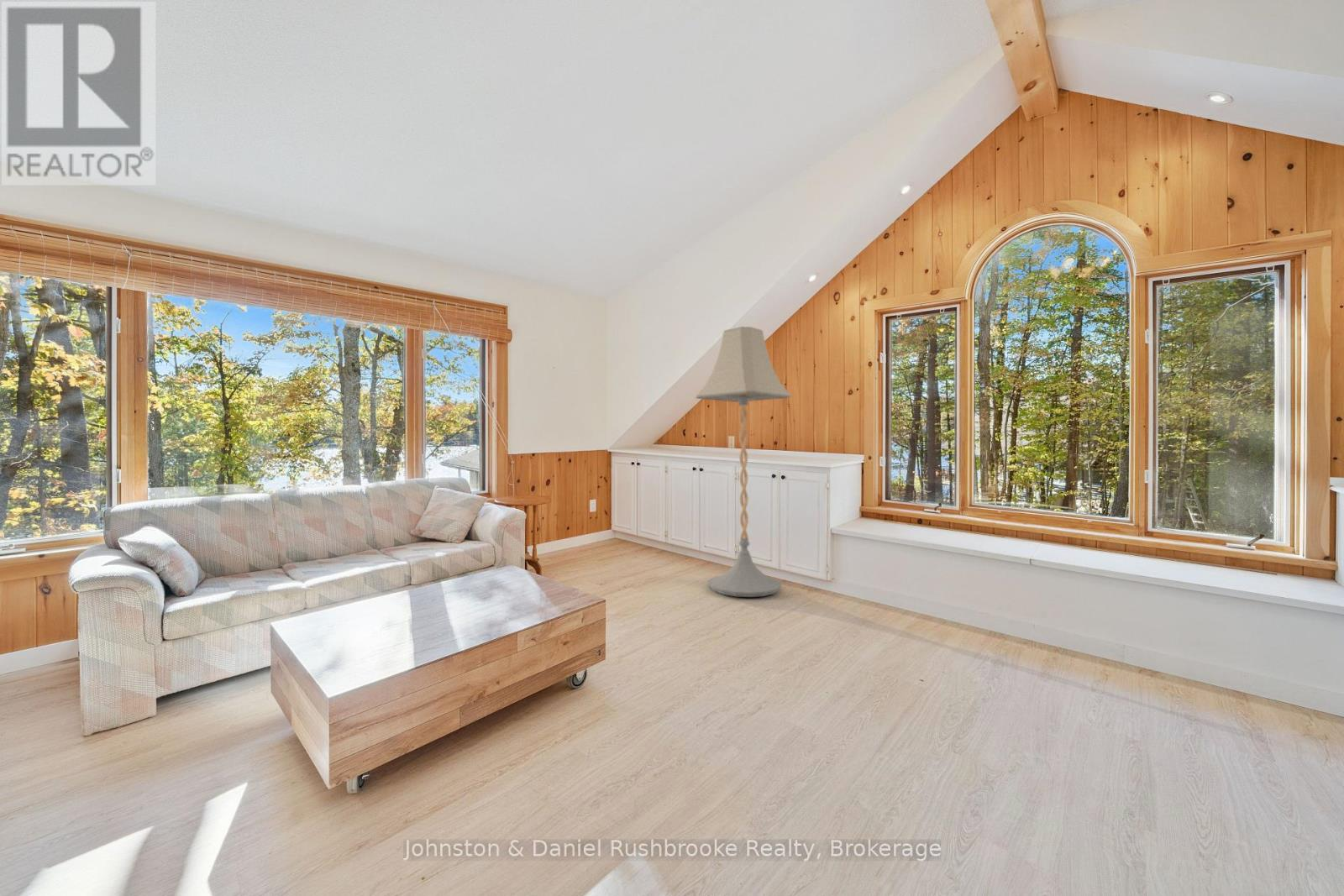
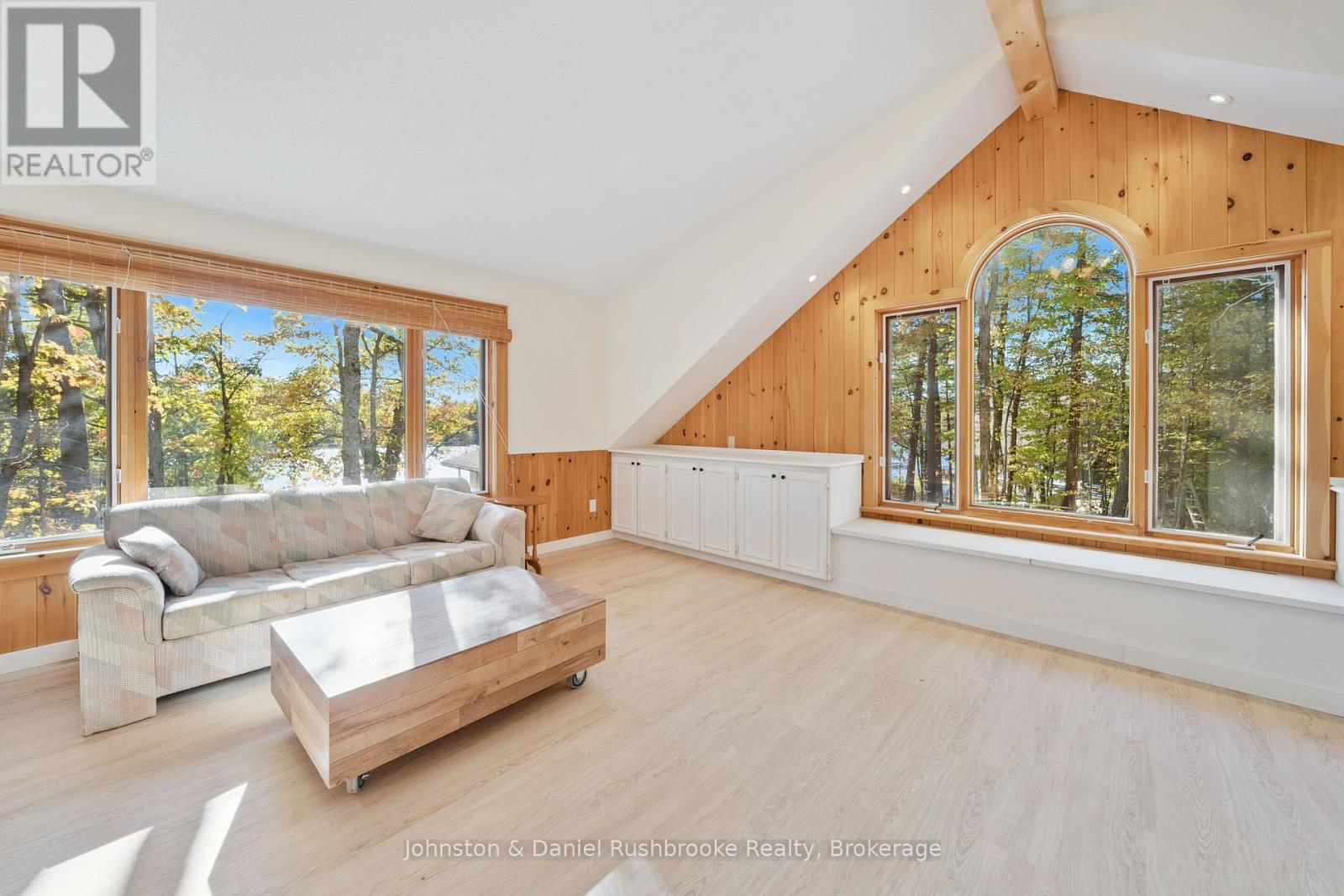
- floor lamp [695,326,792,598]
